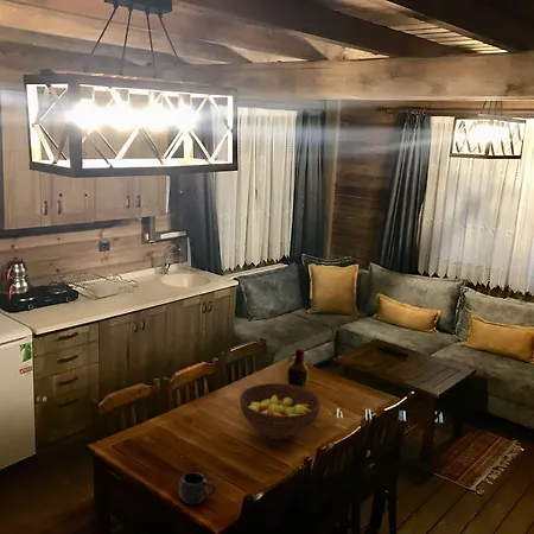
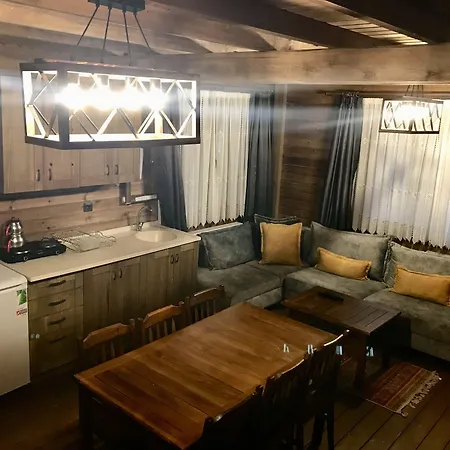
- mug [178,471,217,506]
- fruit bowl [239,382,322,440]
- bottle [286,347,310,388]
